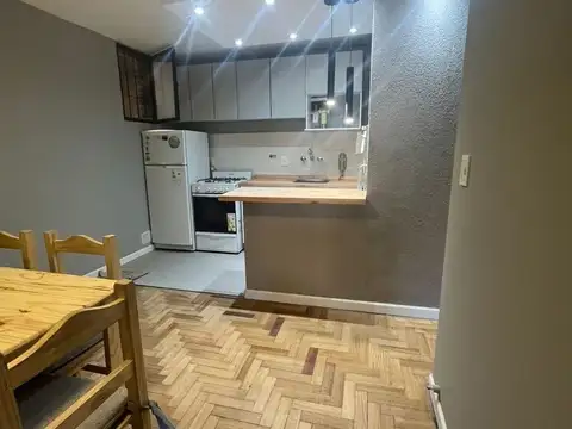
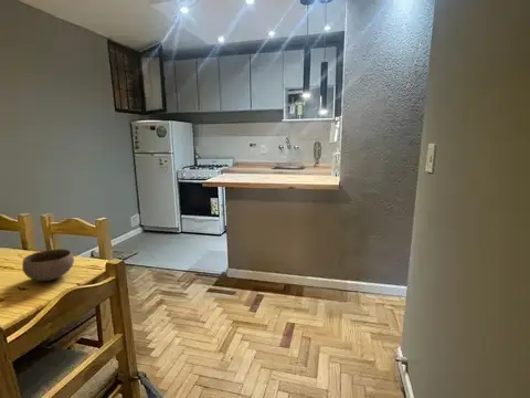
+ bowl [21,248,75,282]
